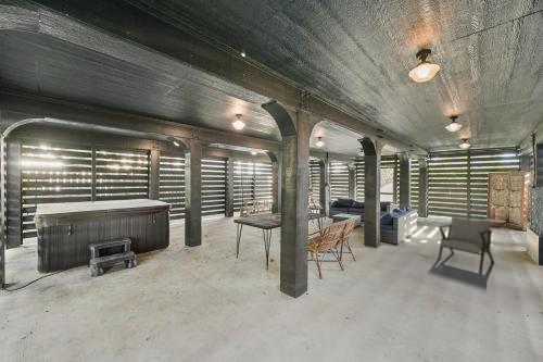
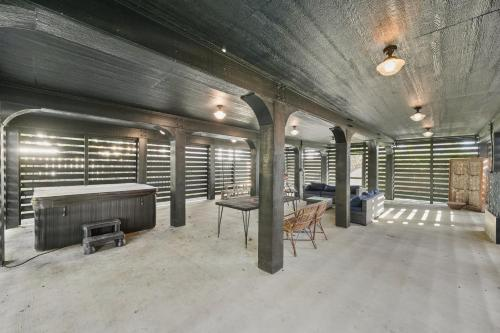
- lounge chair [437,215,495,270]
